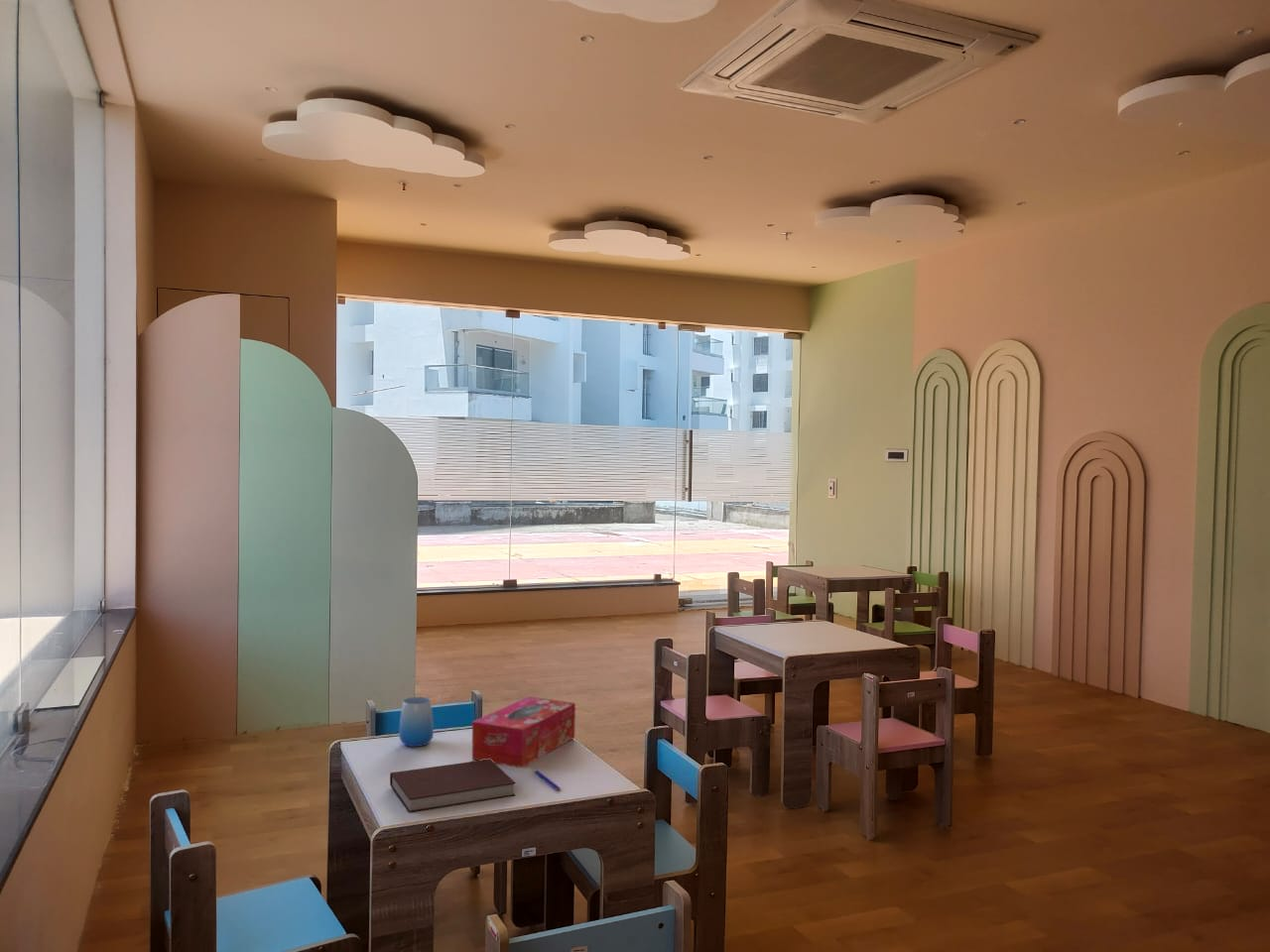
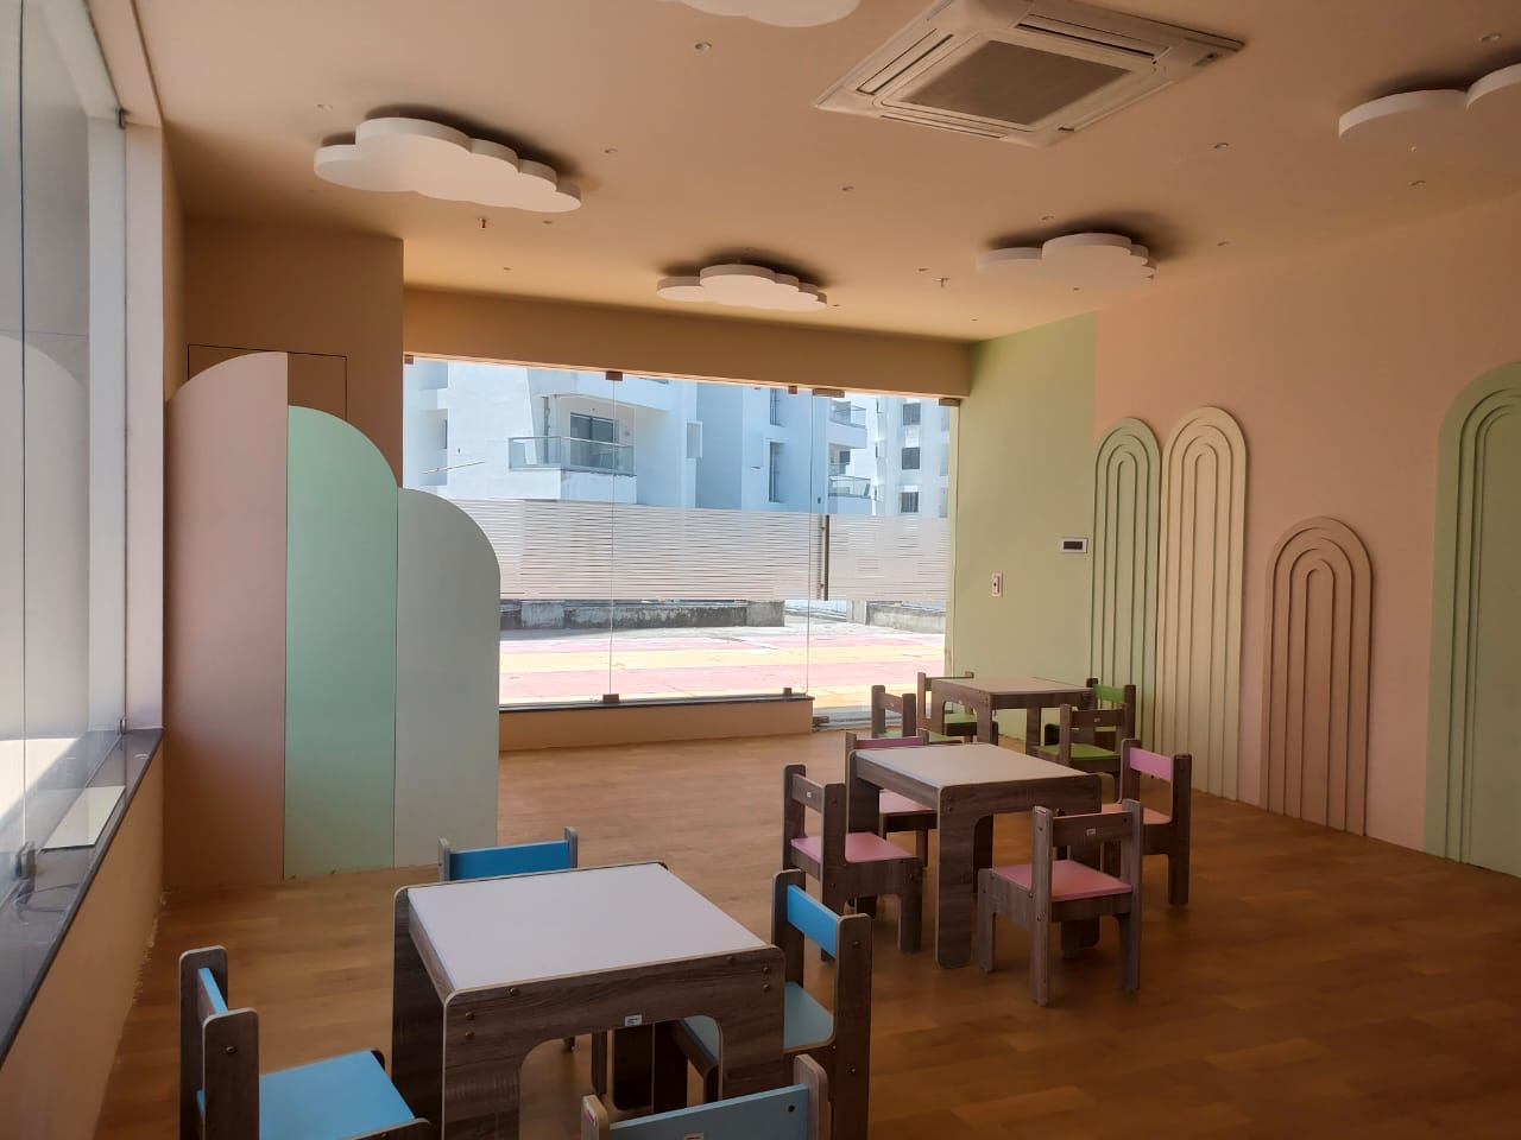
- tissue box [471,695,576,769]
- notebook [389,759,516,813]
- cup [399,696,435,748]
- pen [532,768,562,792]
